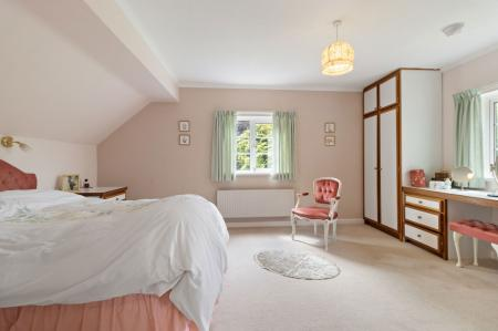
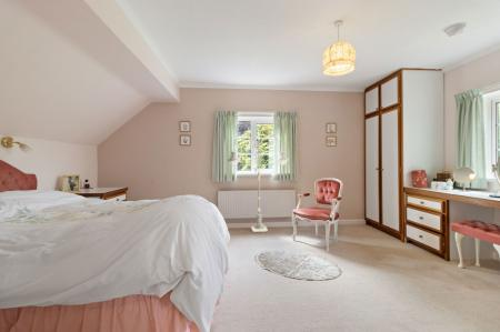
+ floor lamp [227,129,290,233]
